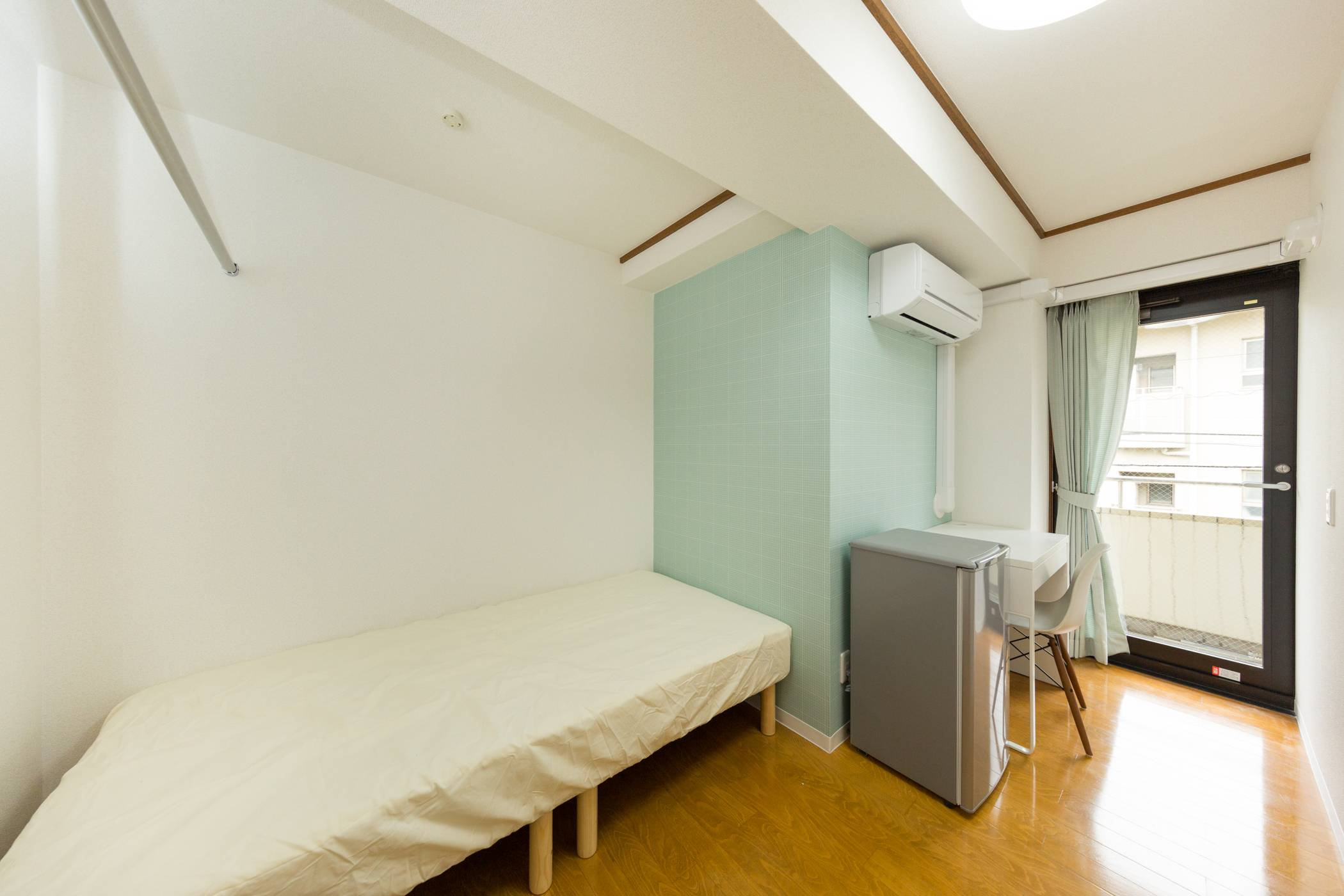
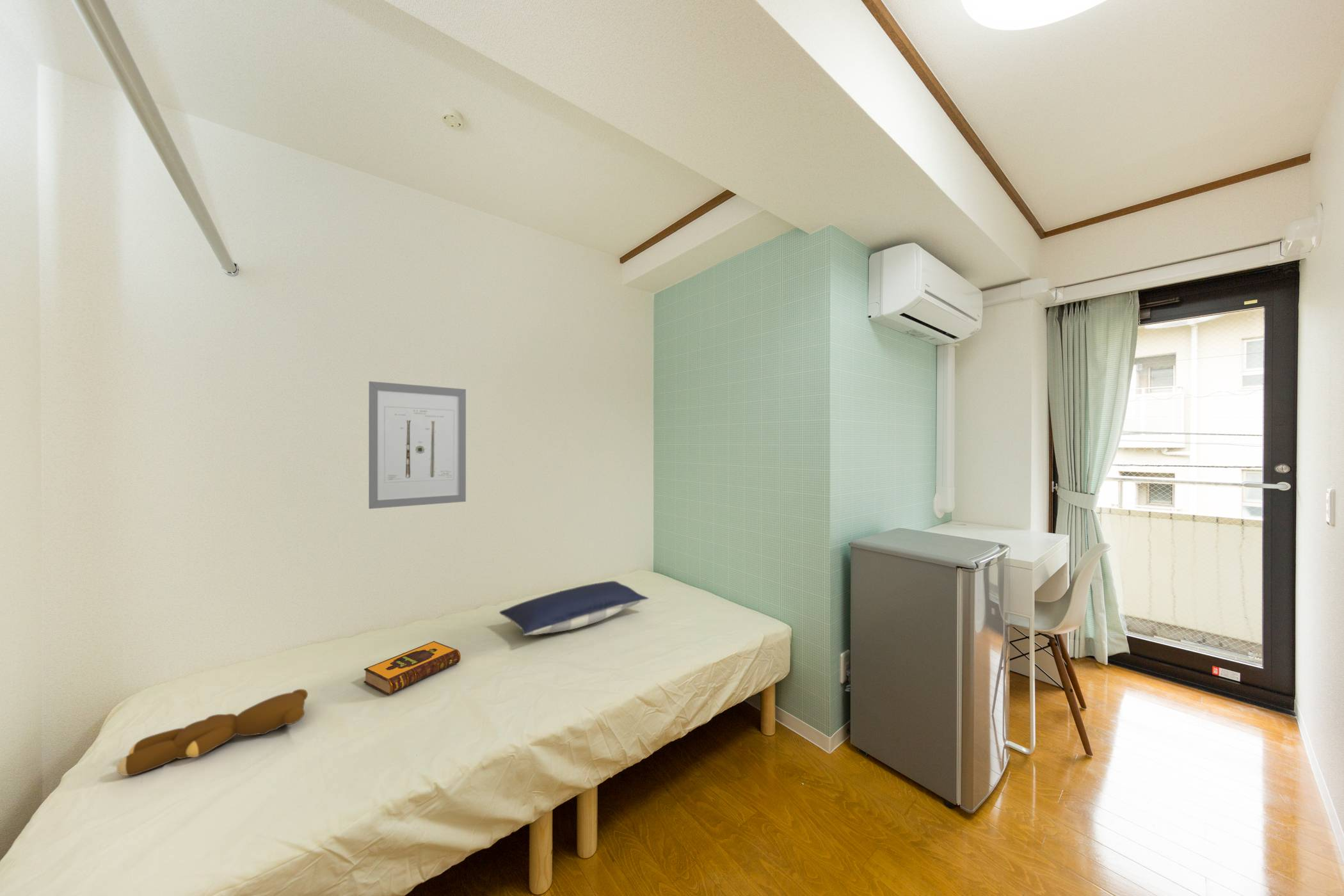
+ wall art [368,381,467,509]
+ teddy bear [116,689,308,776]
+ pillow [499,580,650,636]
+ hardback book [363,641,461,696]
